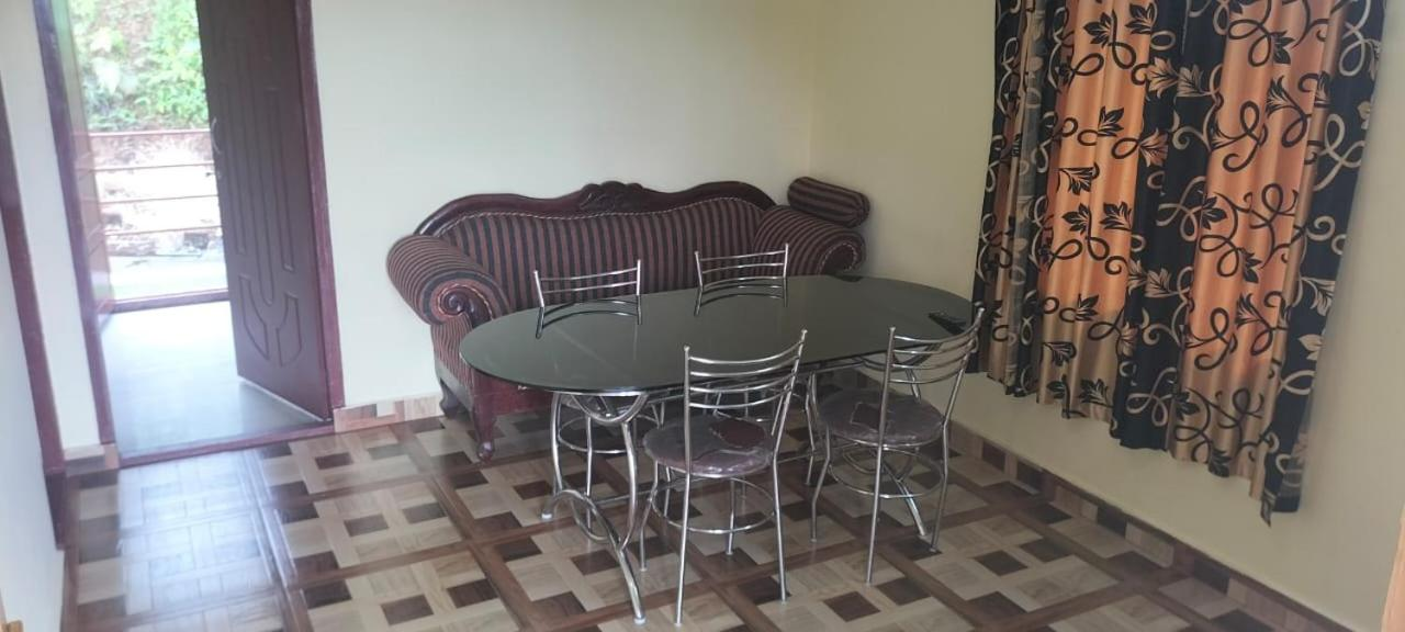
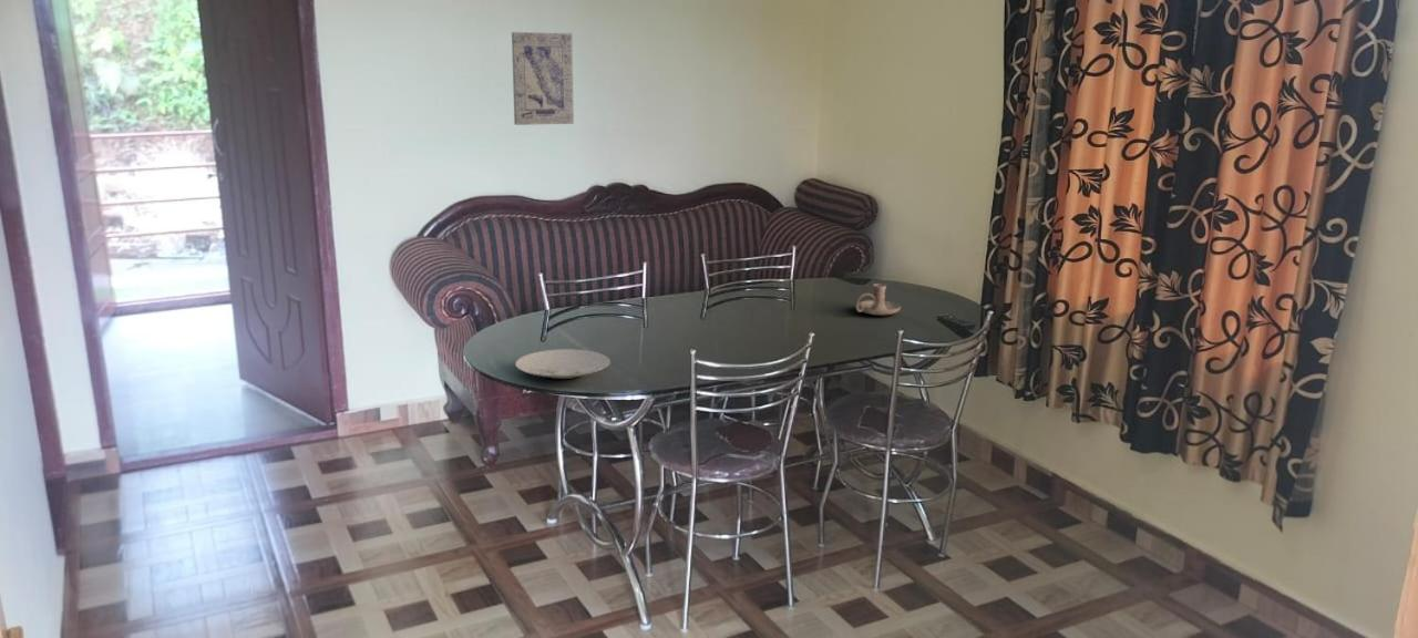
+ plate [514,348,612,380]
+ candle holder [854,282,902,316]
+ wall art [511,31,575,126]
